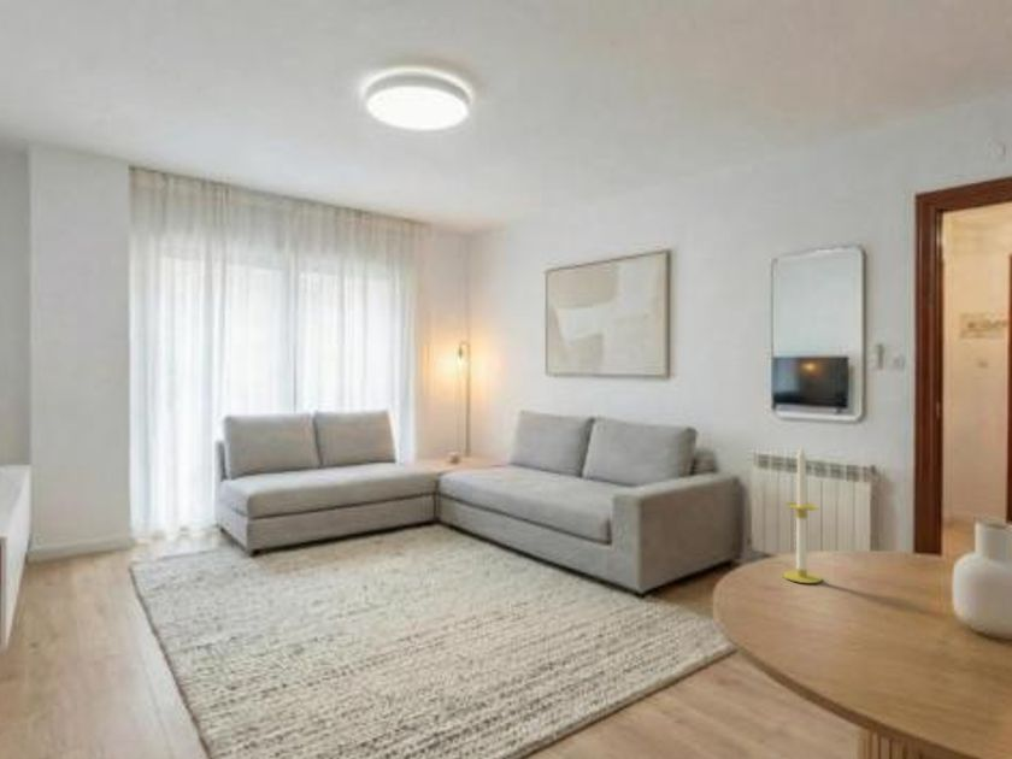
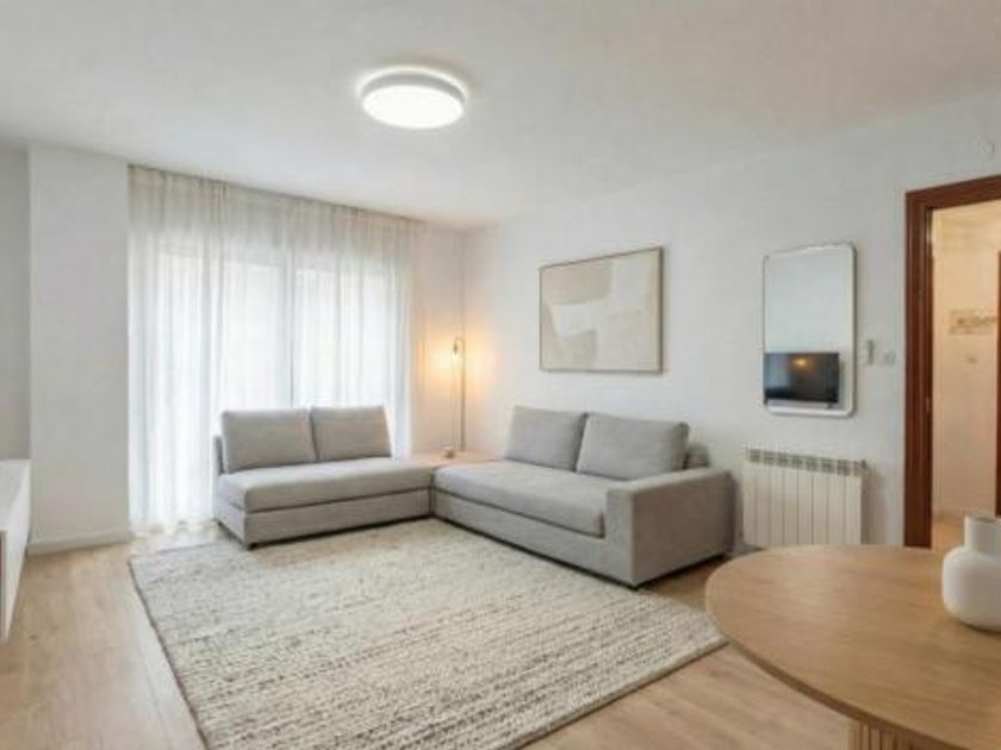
- candle [782,443,823,584]
